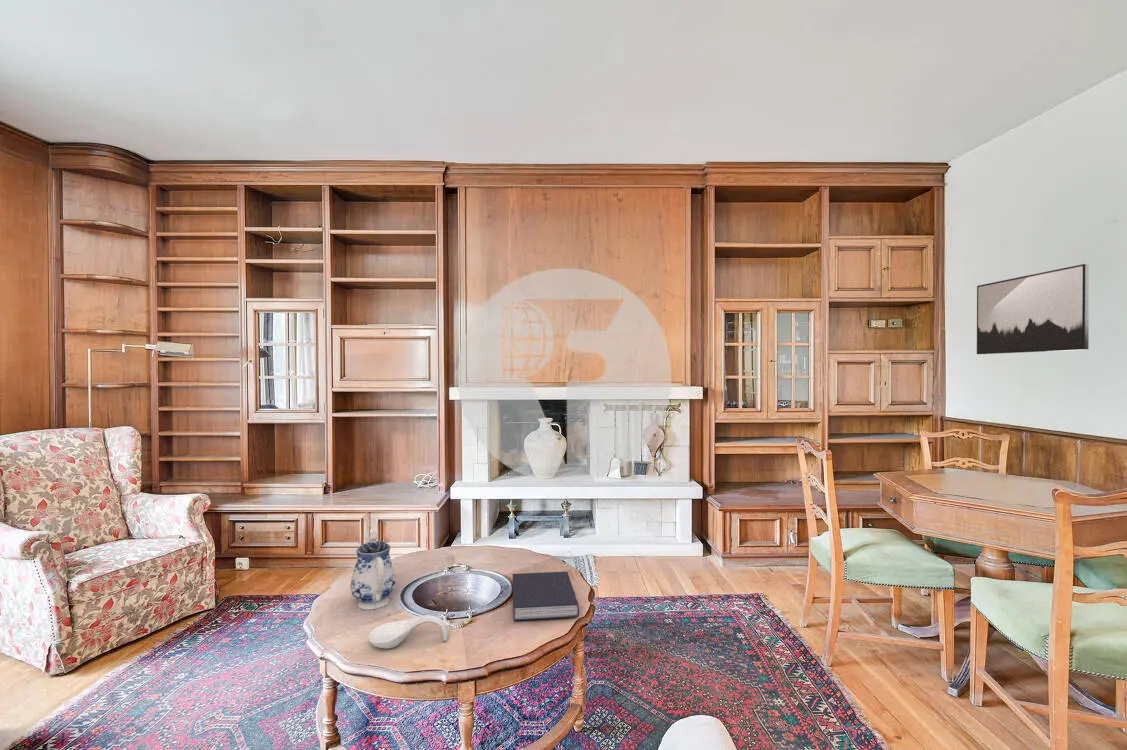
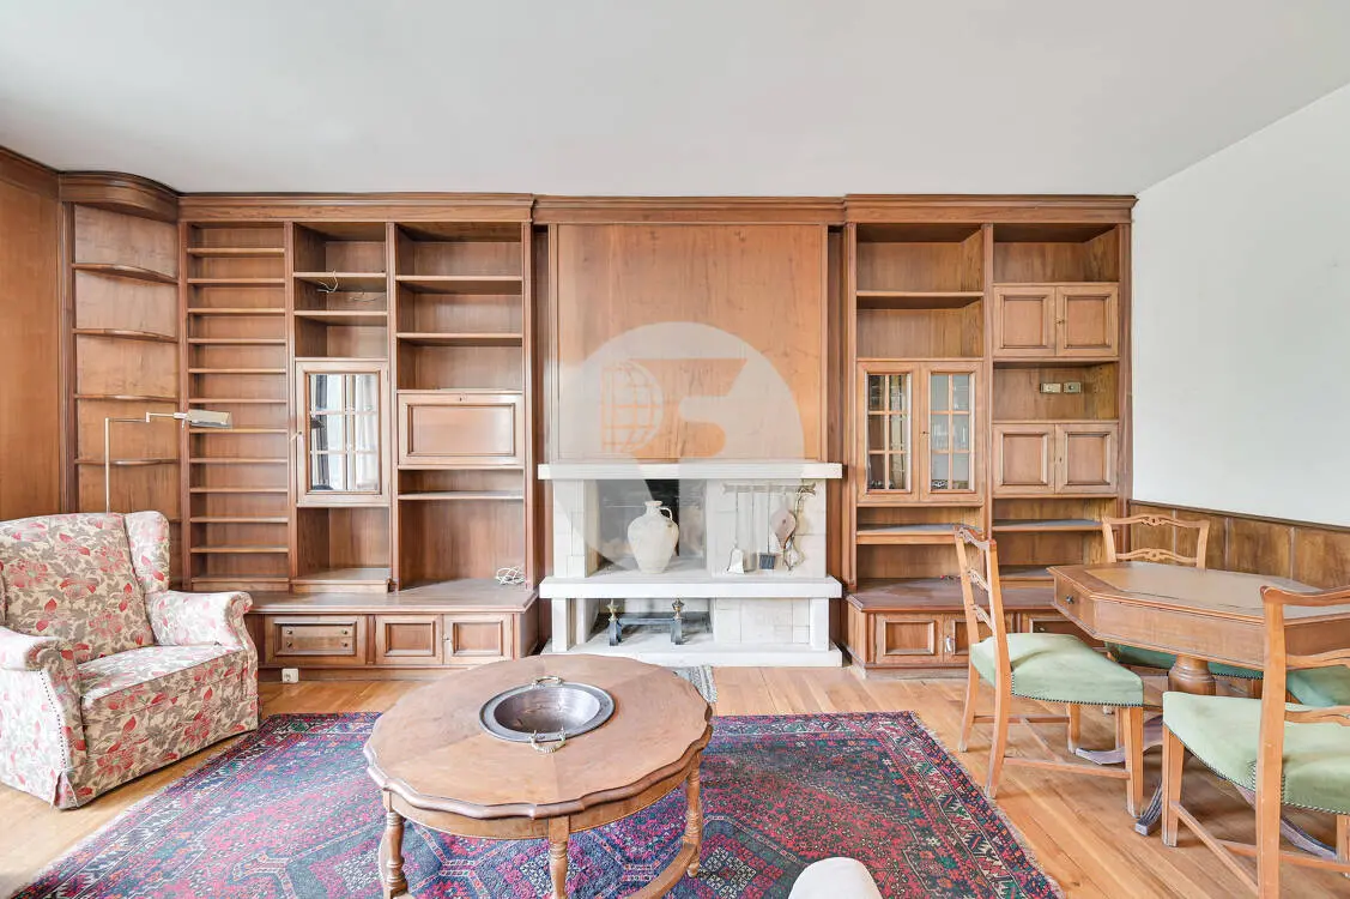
- spoon rest [367,614,449,650]
- wall art [976,263,1090,355]
- teapot [350,532,397,611]
- book [511,571,580,622]
